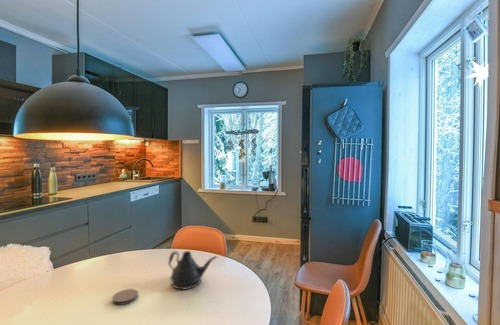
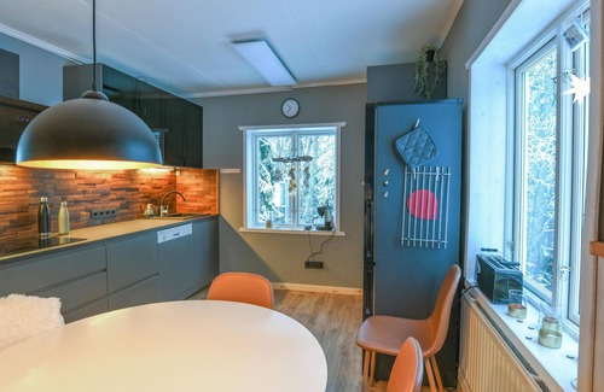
- teapot [168,250,218,290]
- coaster [111,288,139,306]
